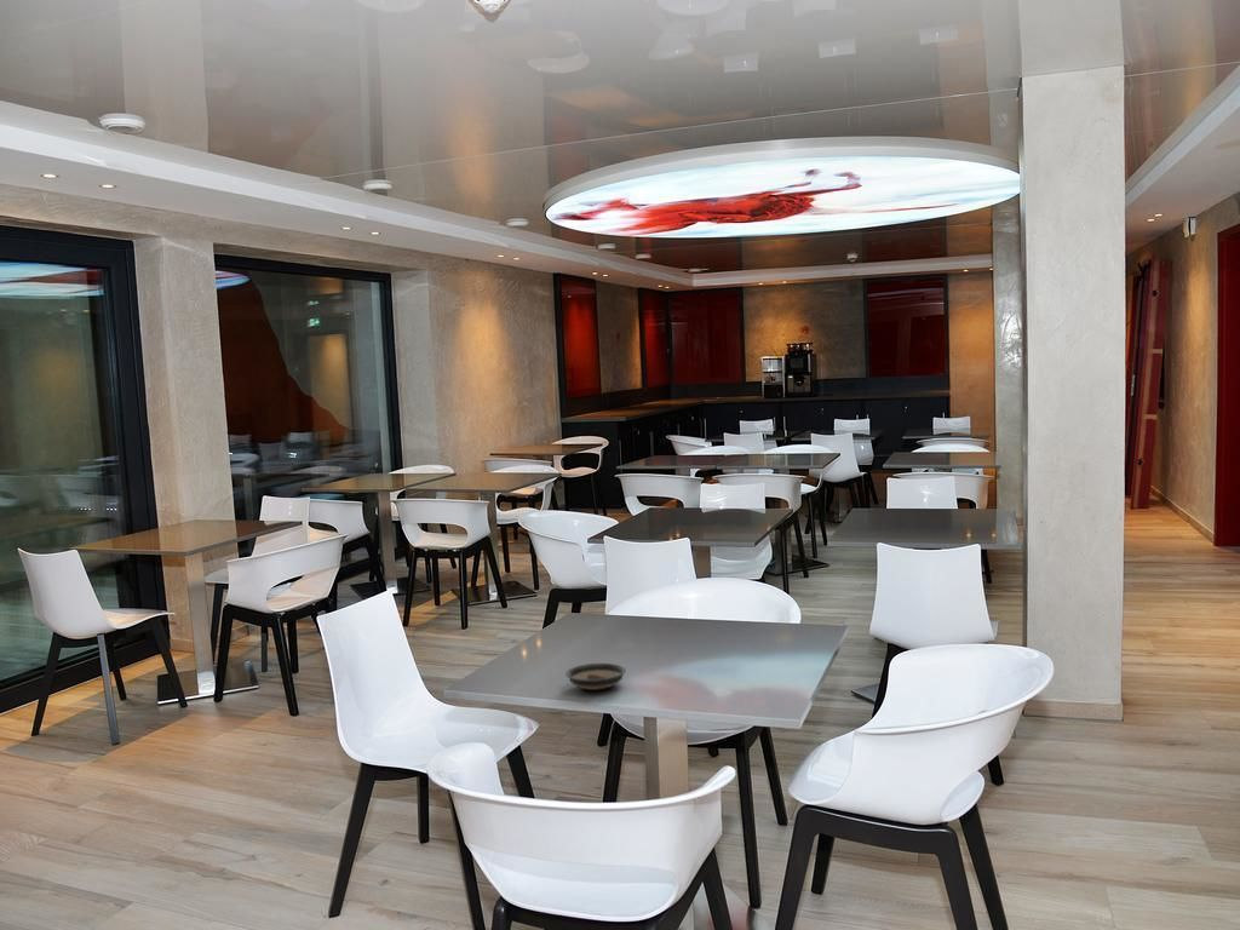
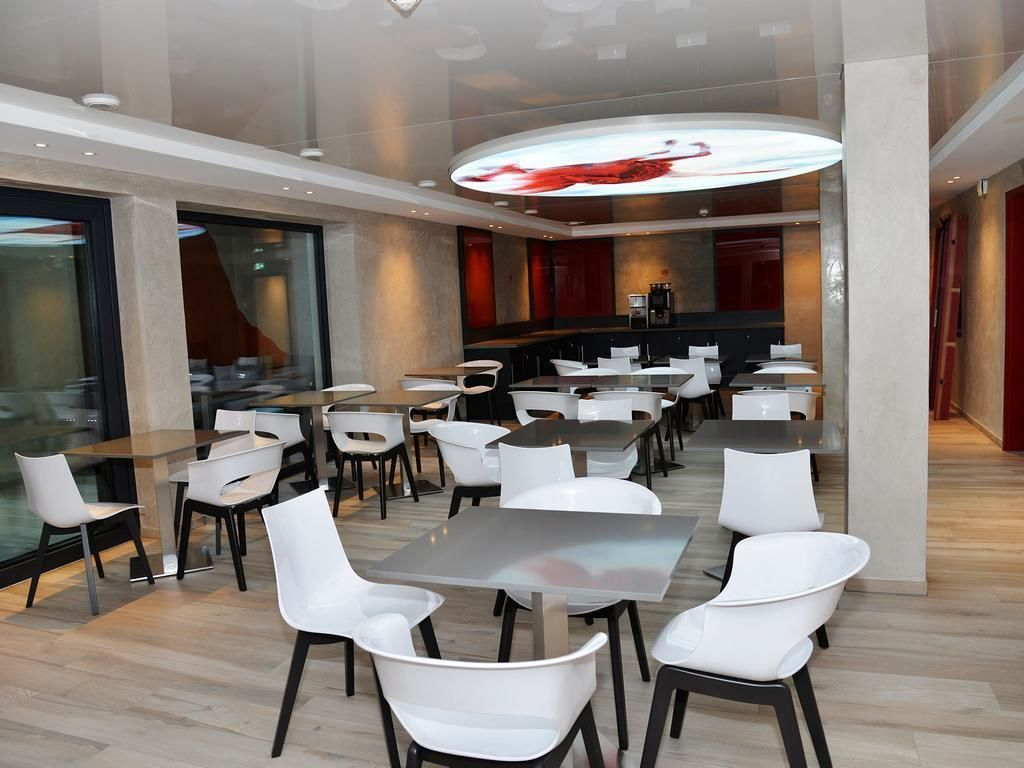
- saucer [564,662,627,691]
